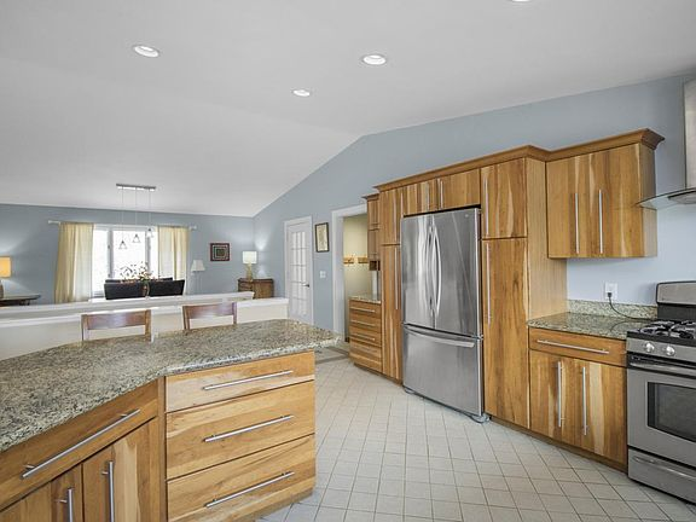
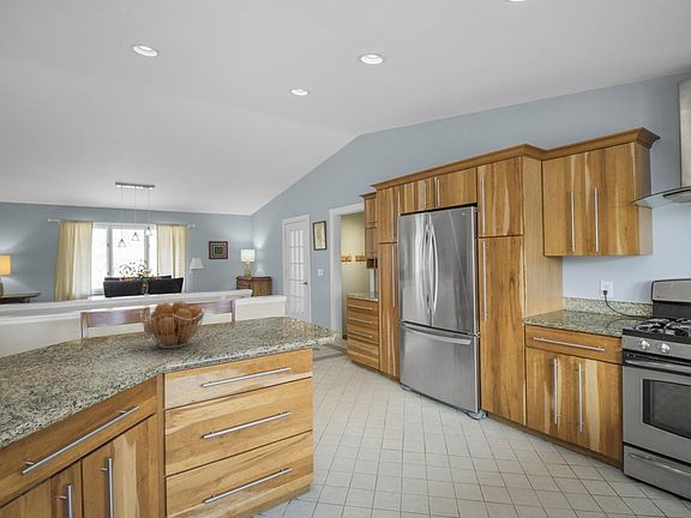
+ fruit basket [139,300,206,349]
